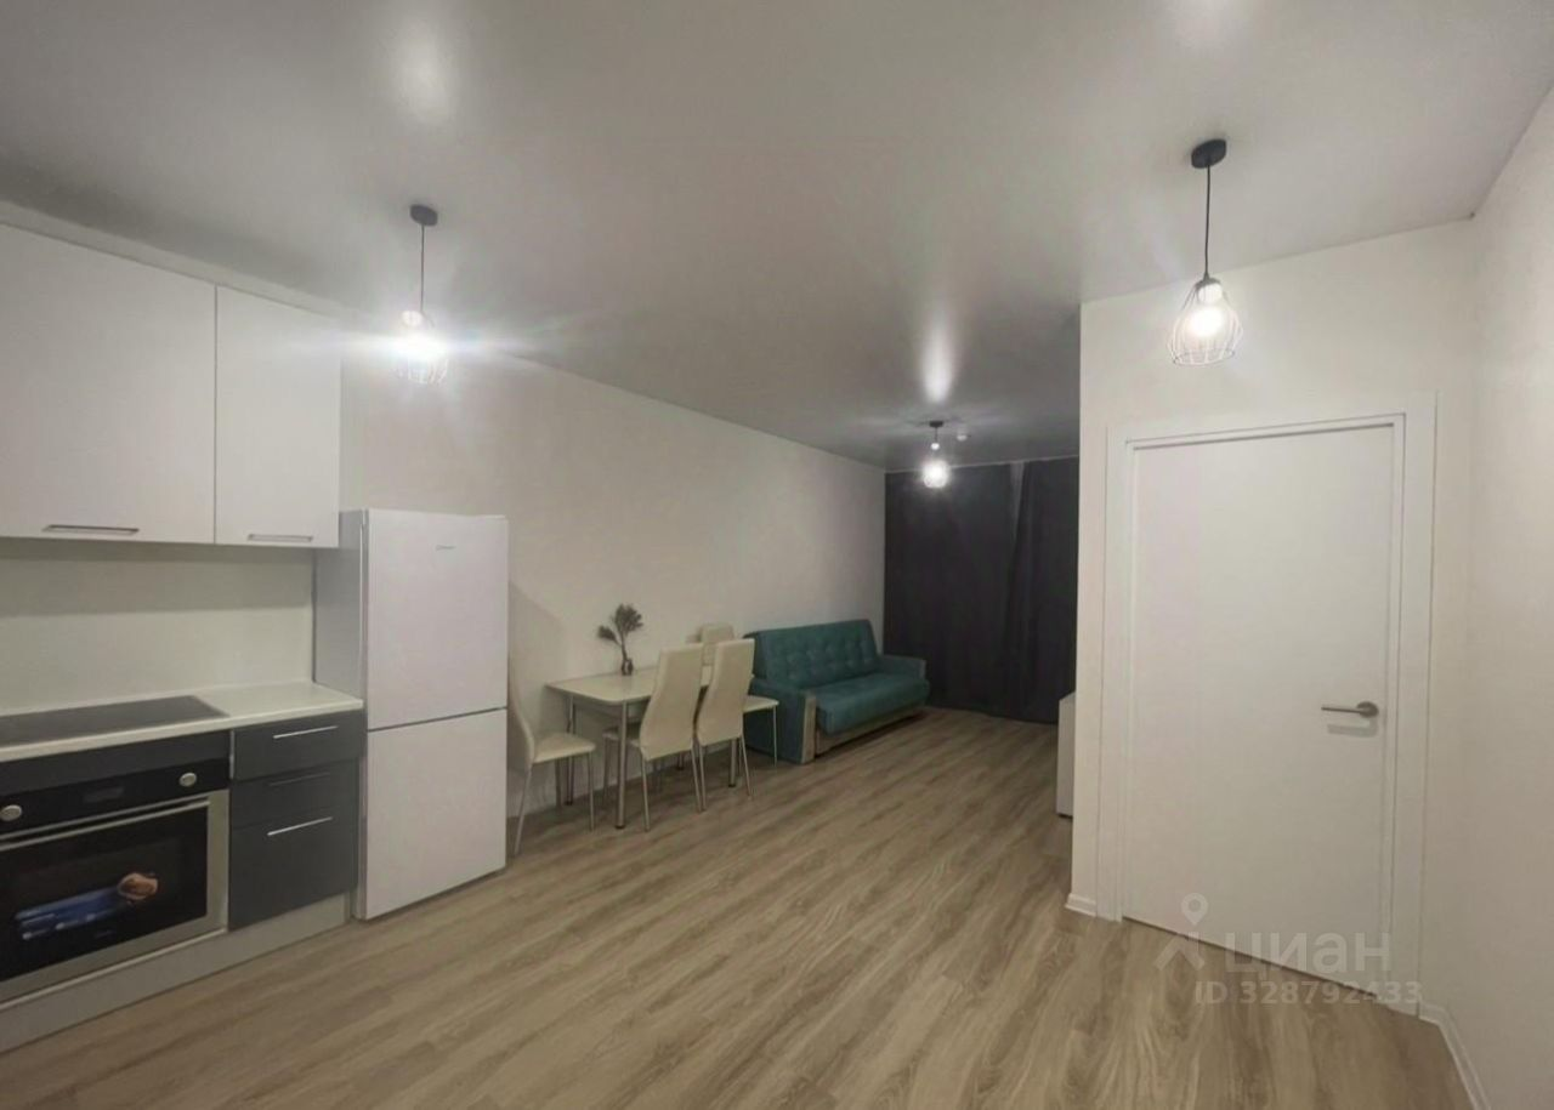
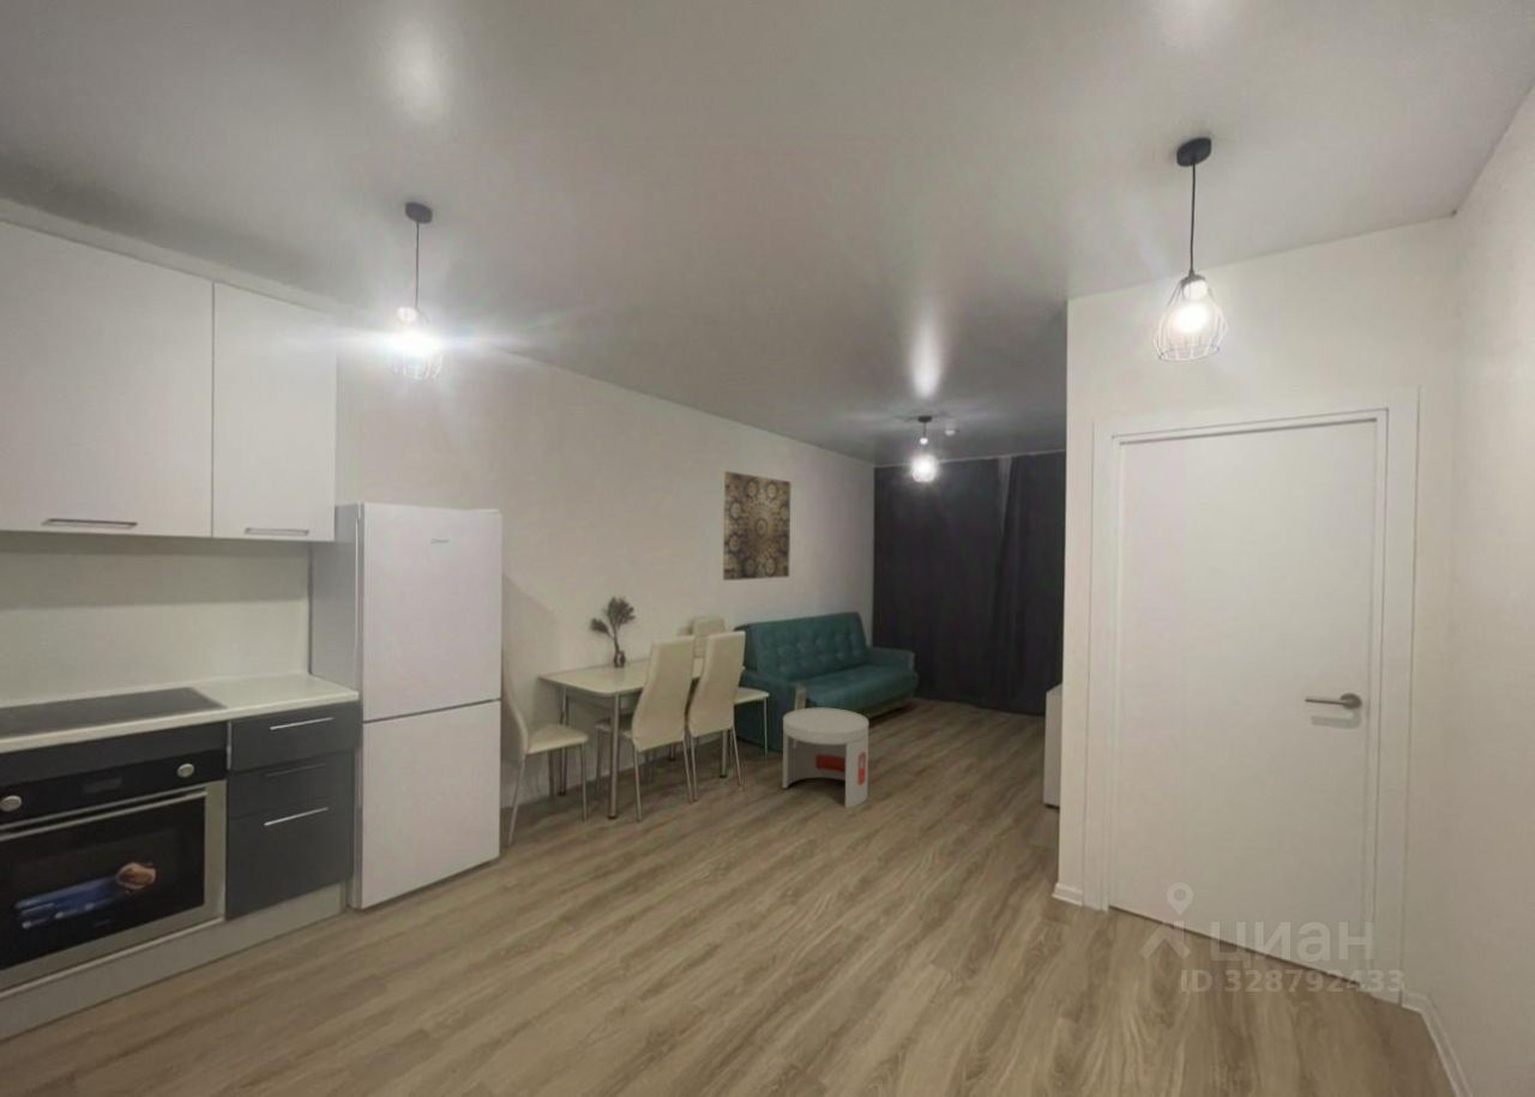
+ side table [782,706,869,809]
+ wall art [722,470,791,581]
